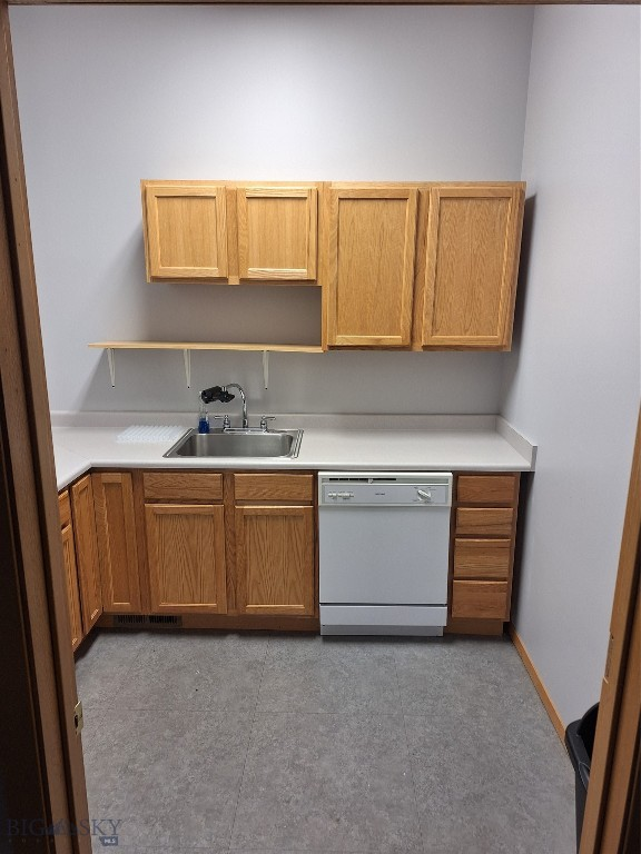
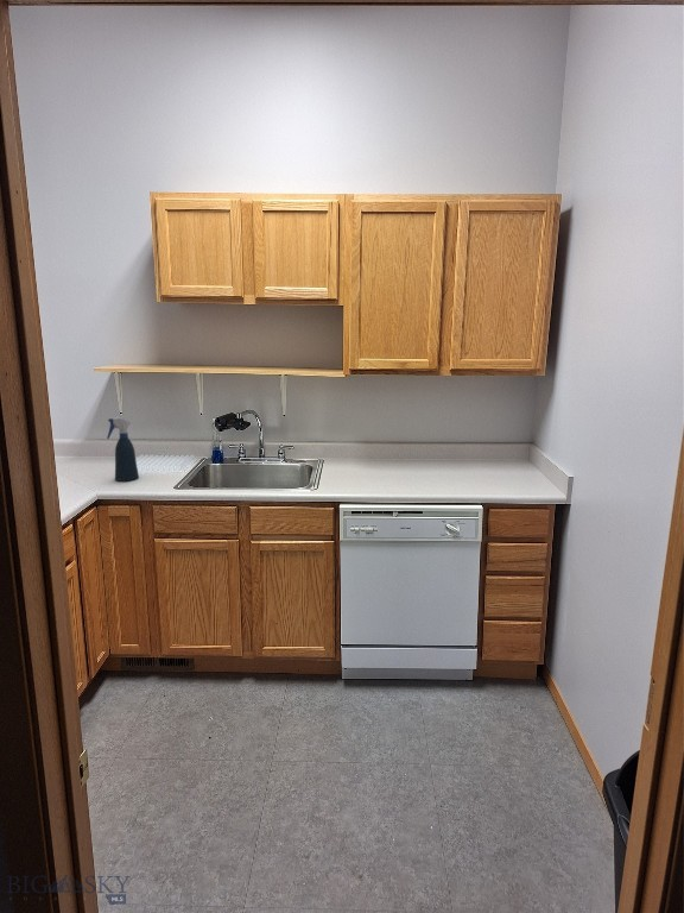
+ spray bottle [106,416,140,483]
